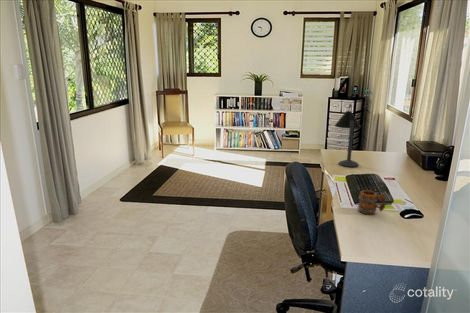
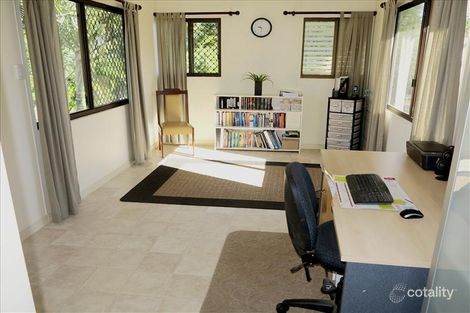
- desk lamp [334,103,362,168]
- mug [357,189,386,216]
